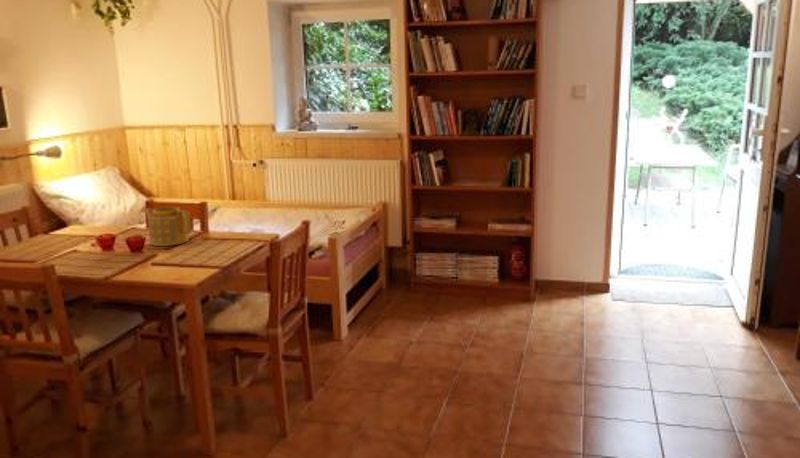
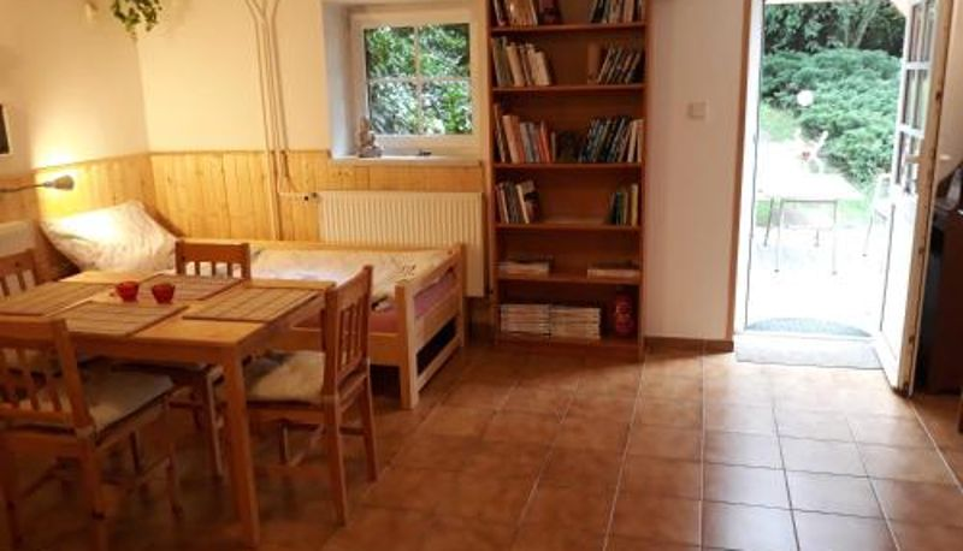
- teapot [142,206,192,247]
